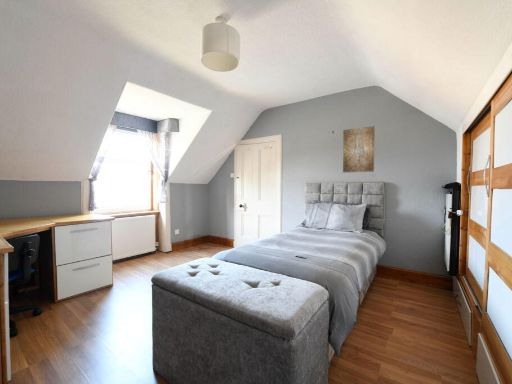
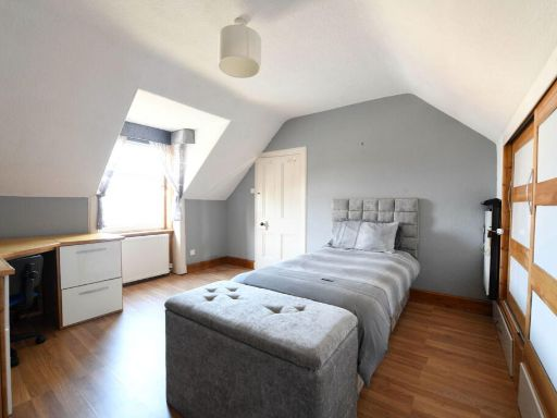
- wall art [342,125,376,173]
